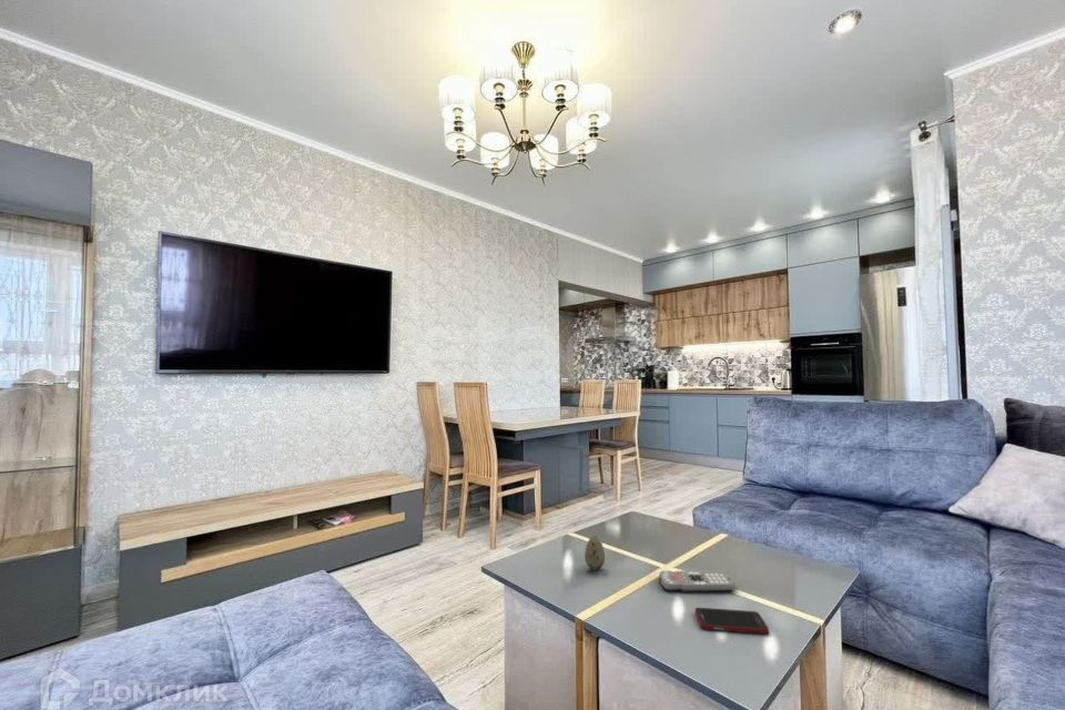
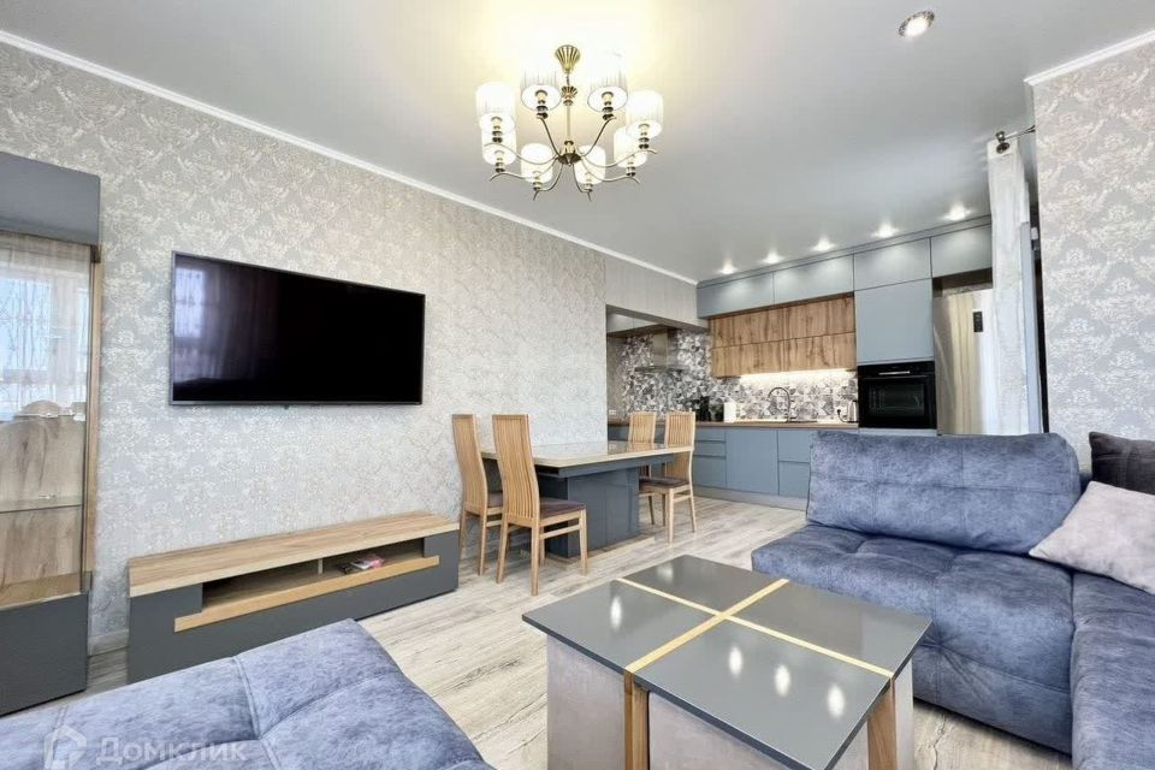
- cell phone [694,607,770,635]
- decorative egg [584,535,606,571]
- remote control [658,569,737,592]
